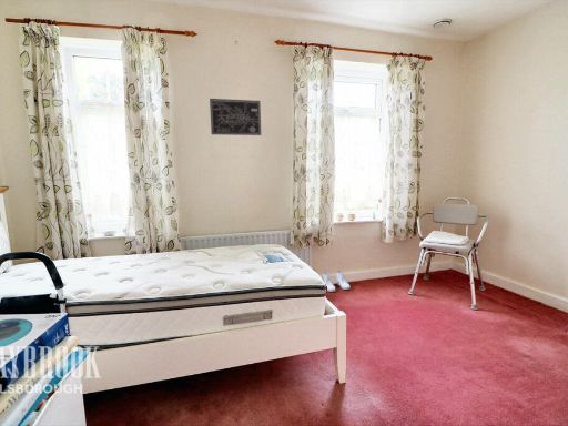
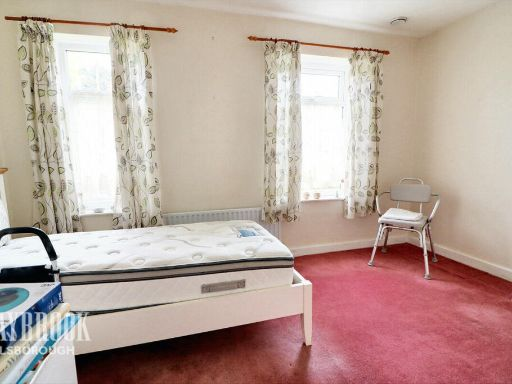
- boots [322,270,351,293]
- wall art [209,98,262,136]
